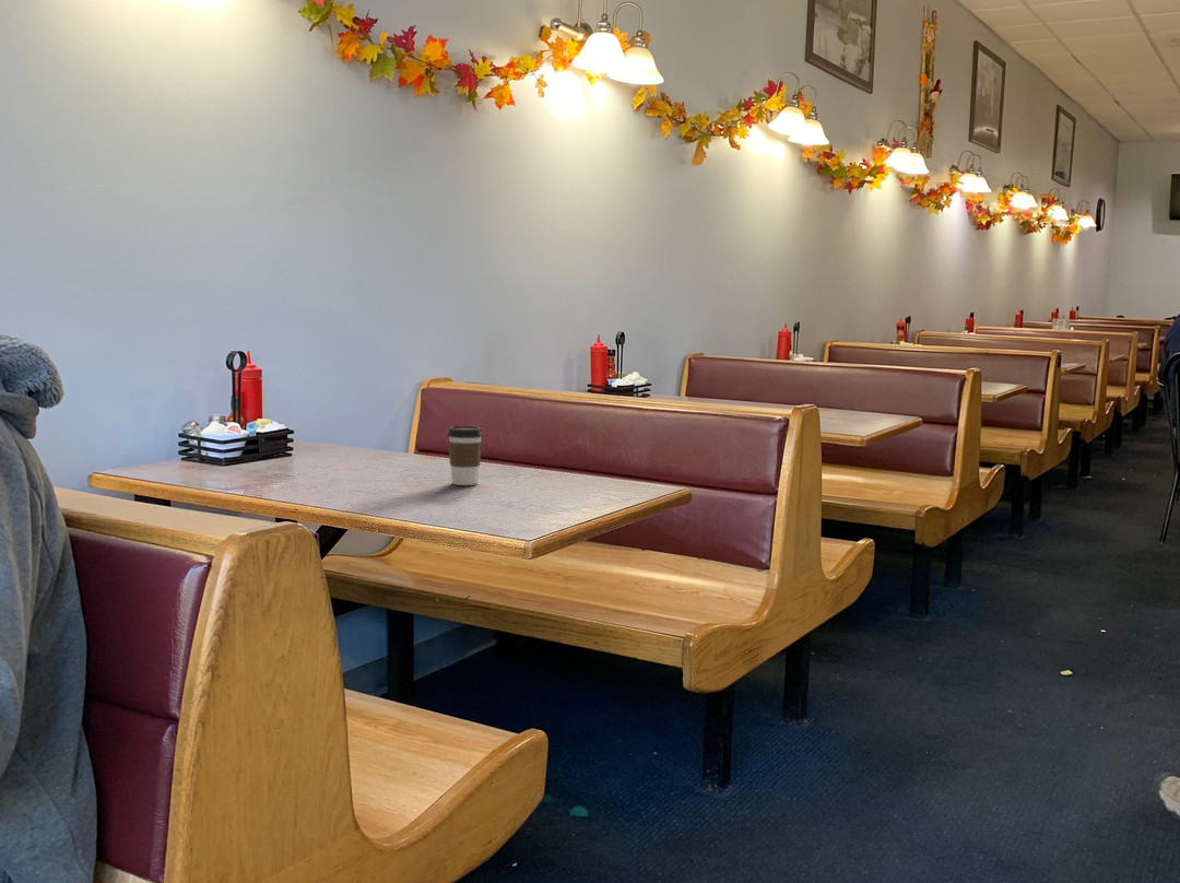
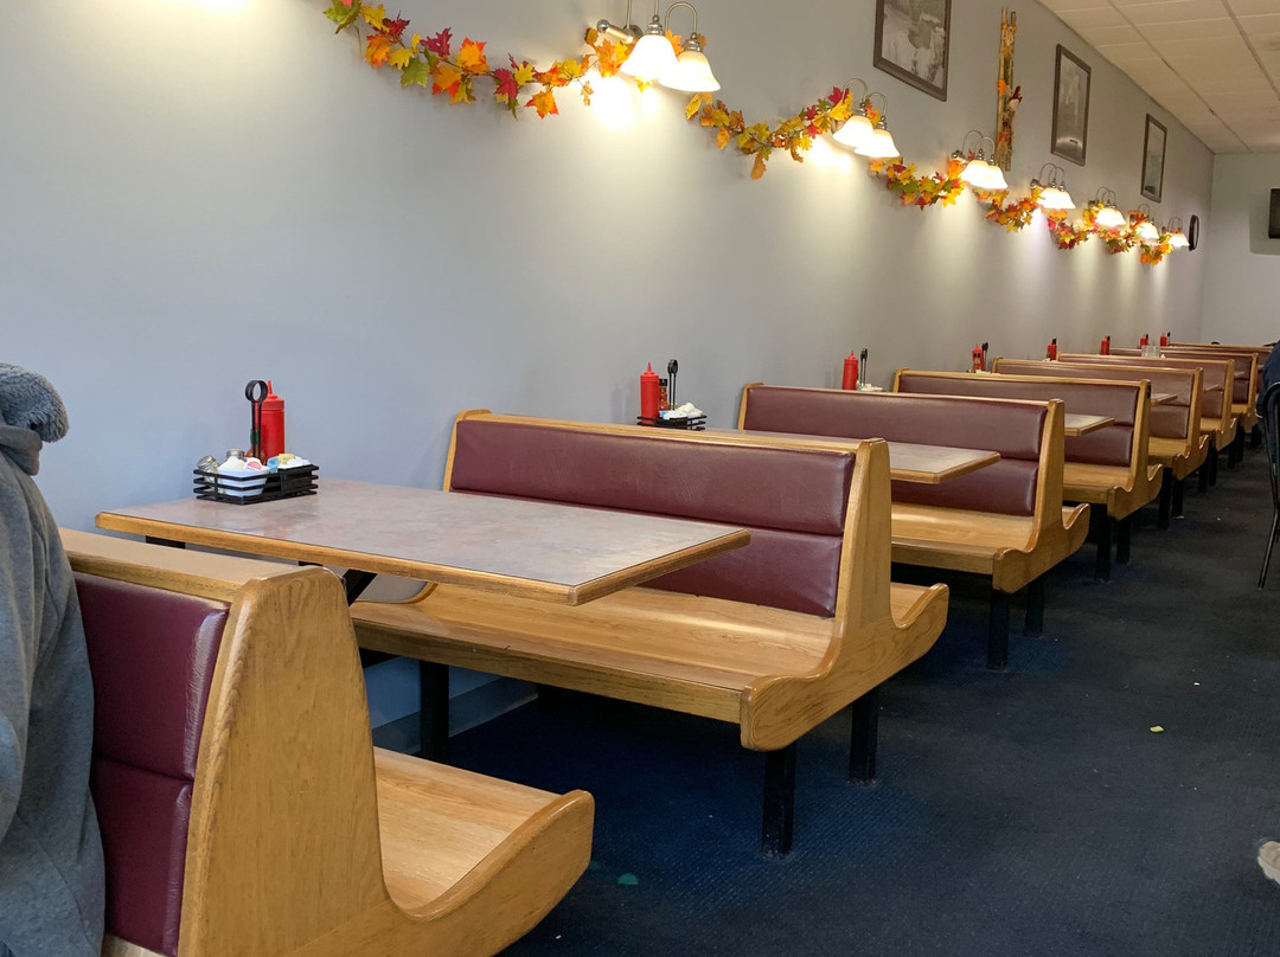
- coffee cup [447,425,484,486]
